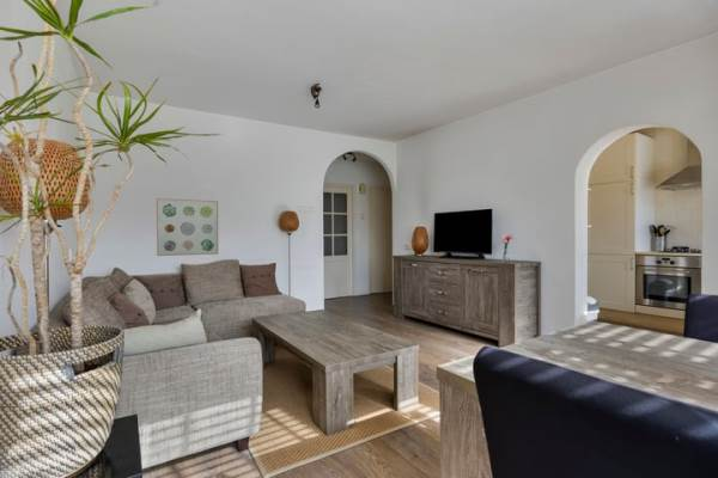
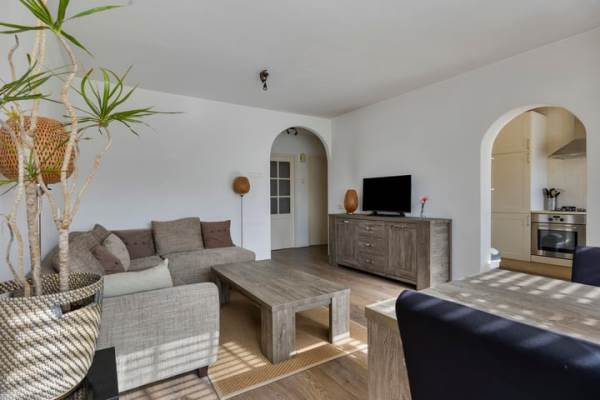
- wall art [156,197,219,257]
